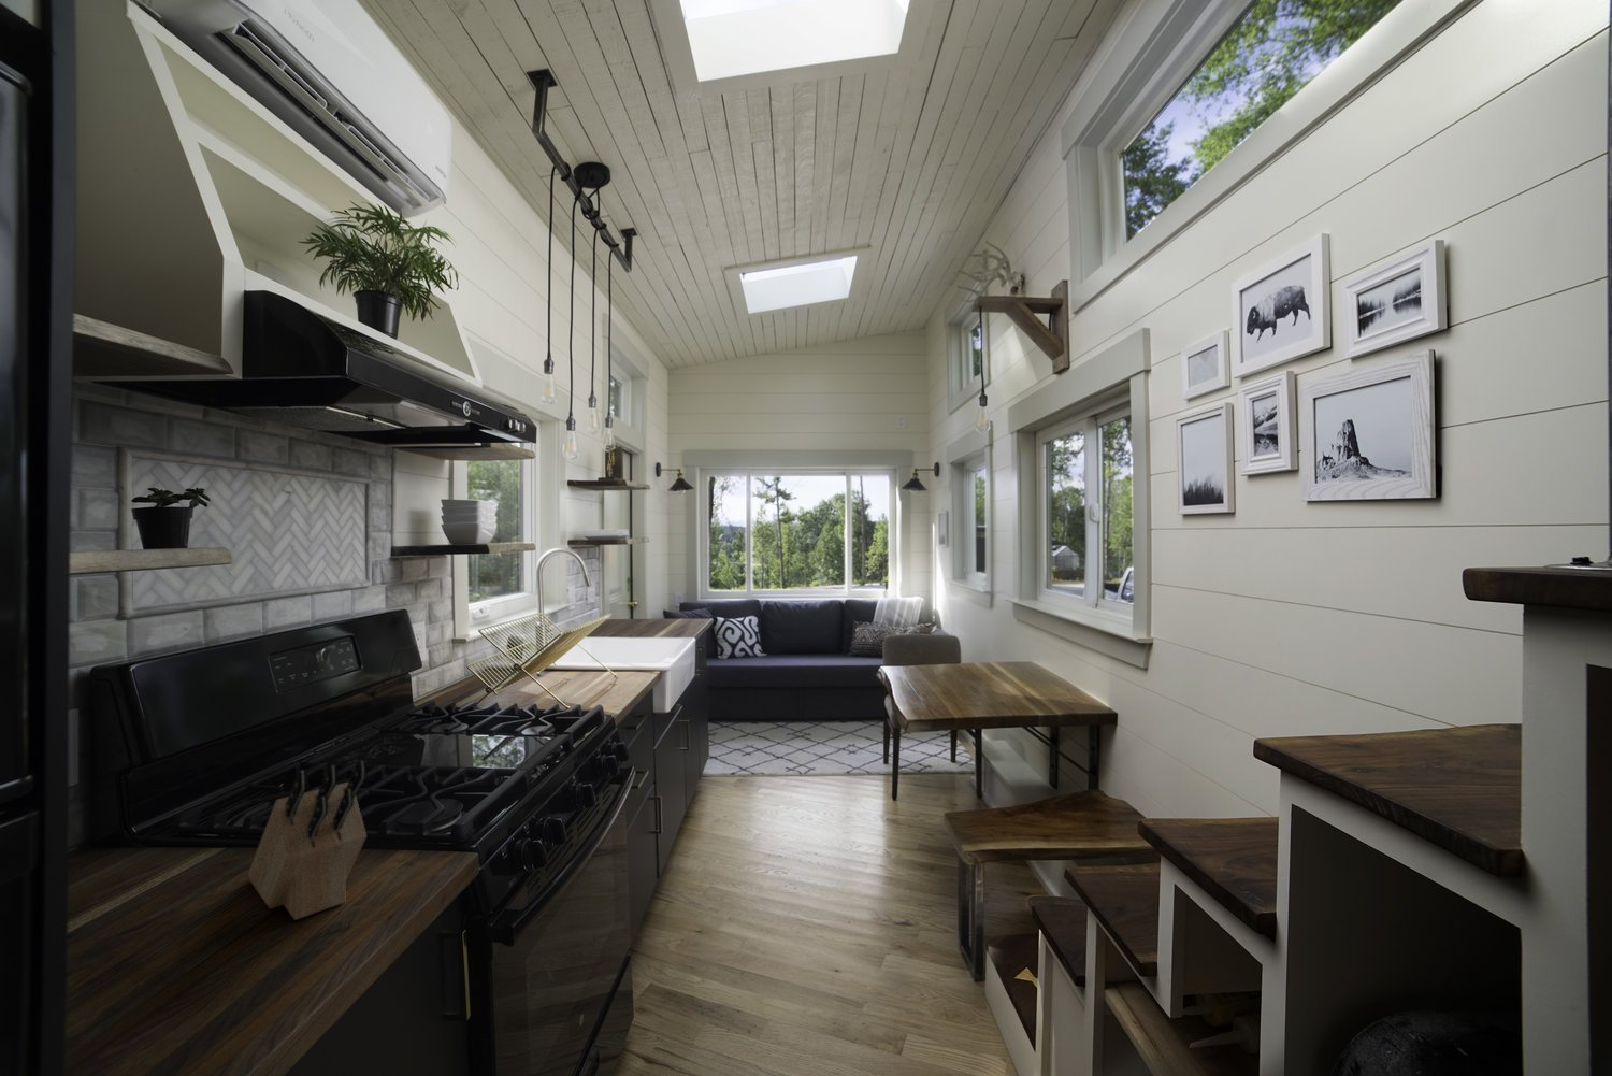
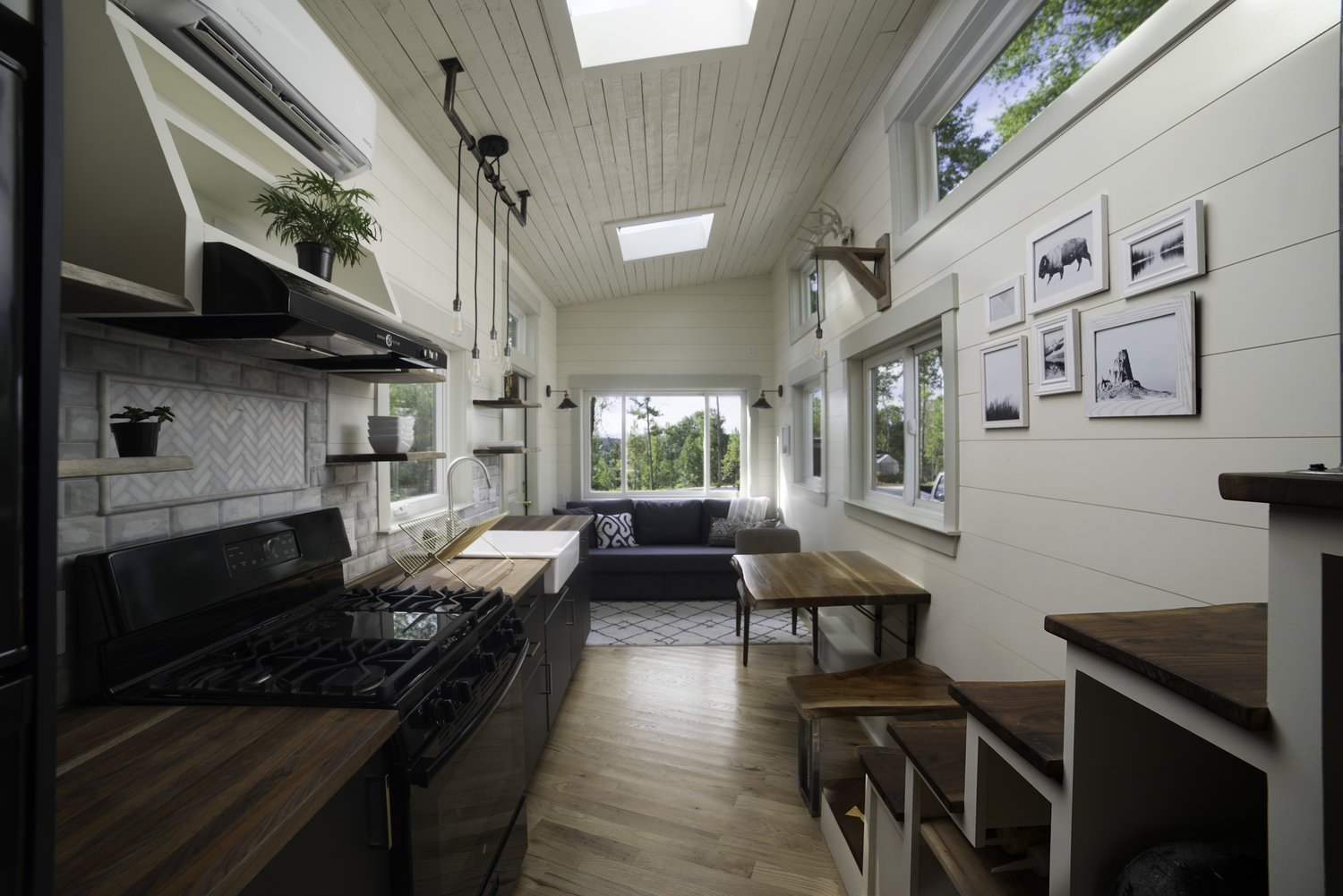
- knife block [247,760,367,921]
